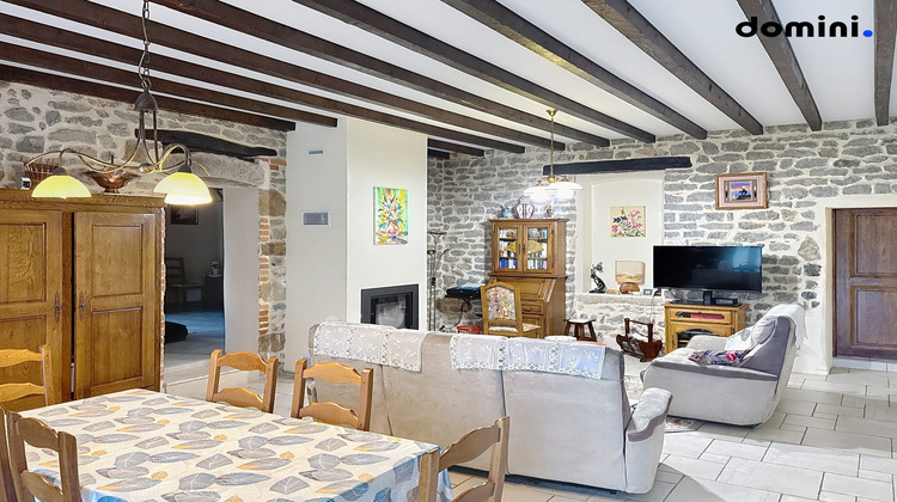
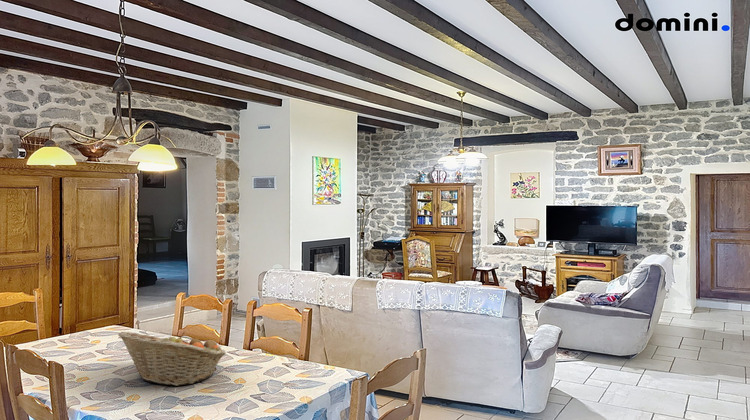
+ fruit basket [117,331,227,387]
